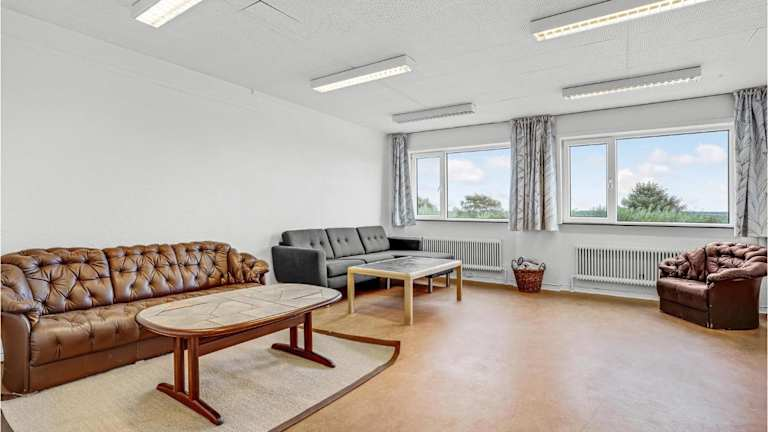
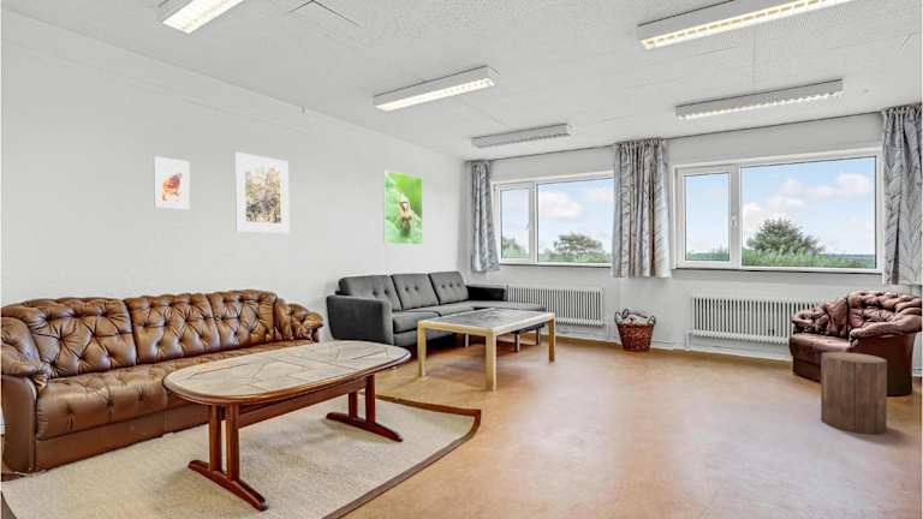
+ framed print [233,151,290,234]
+ stool [820,351,888,435]
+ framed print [382,169,424,245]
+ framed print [153,155,191,210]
